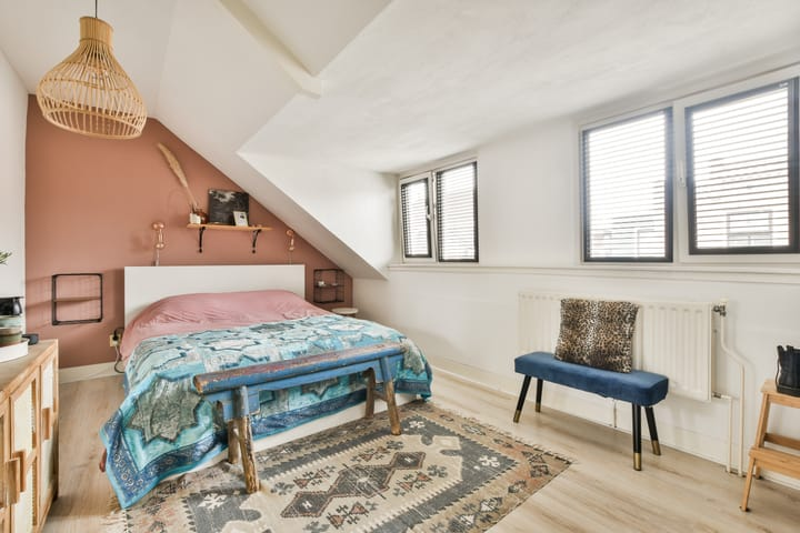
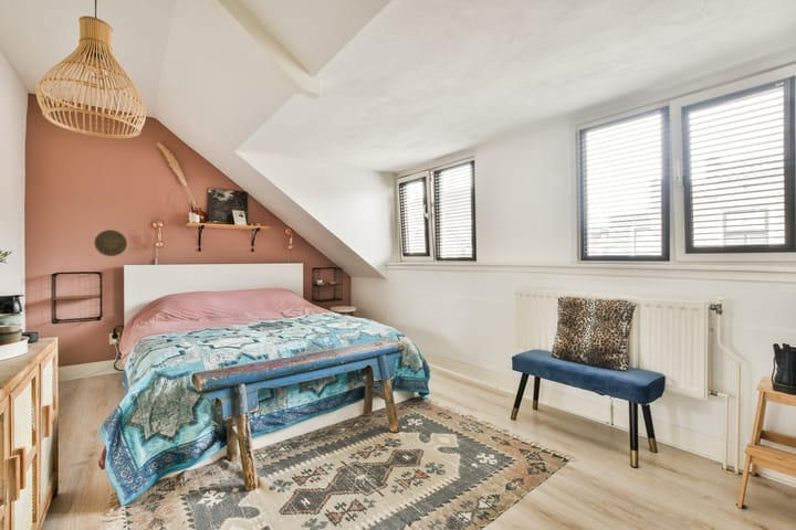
+ decorative plate [93,229,128,257]
